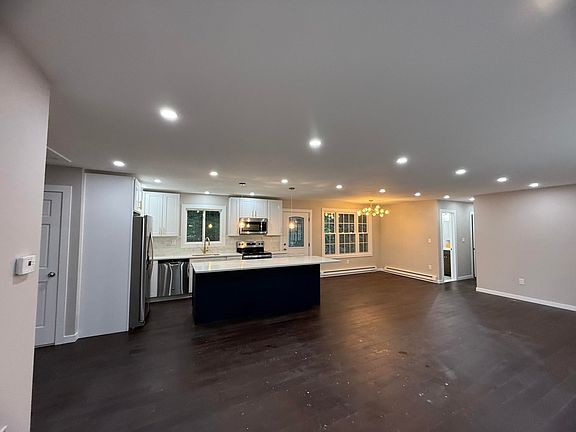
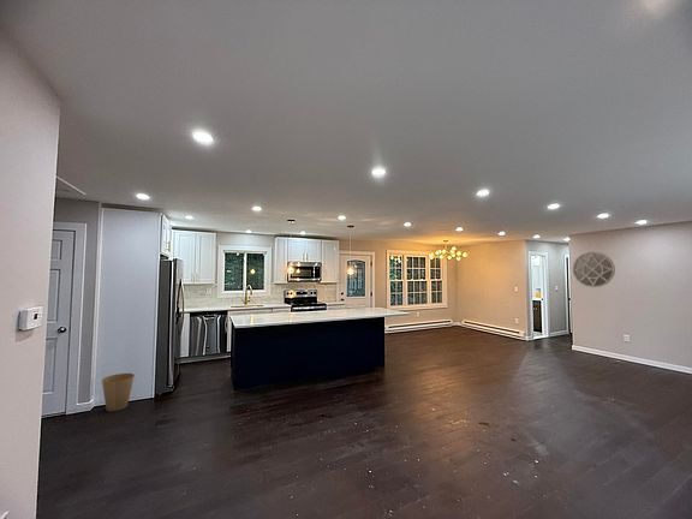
+ trash can [101,372,136,412]
+ home mirror [572,251,616,288]
